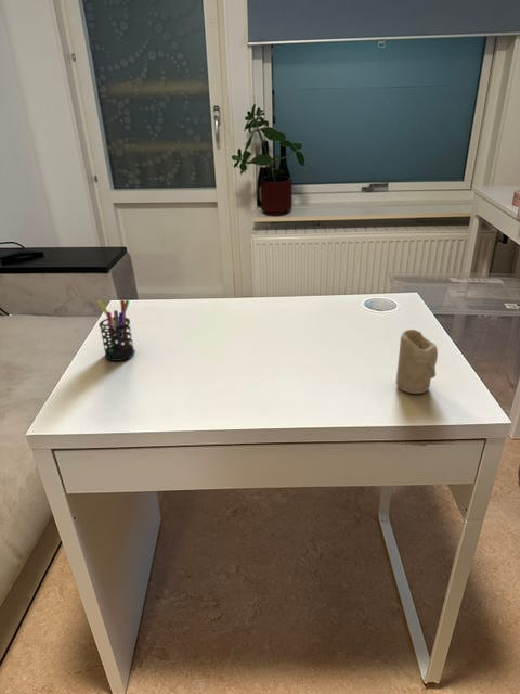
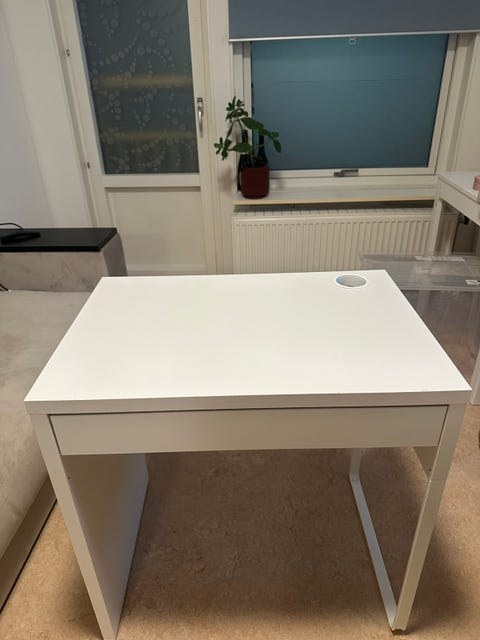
- candle [395,329,439,395]
- pen holder [95,298,136,362]
